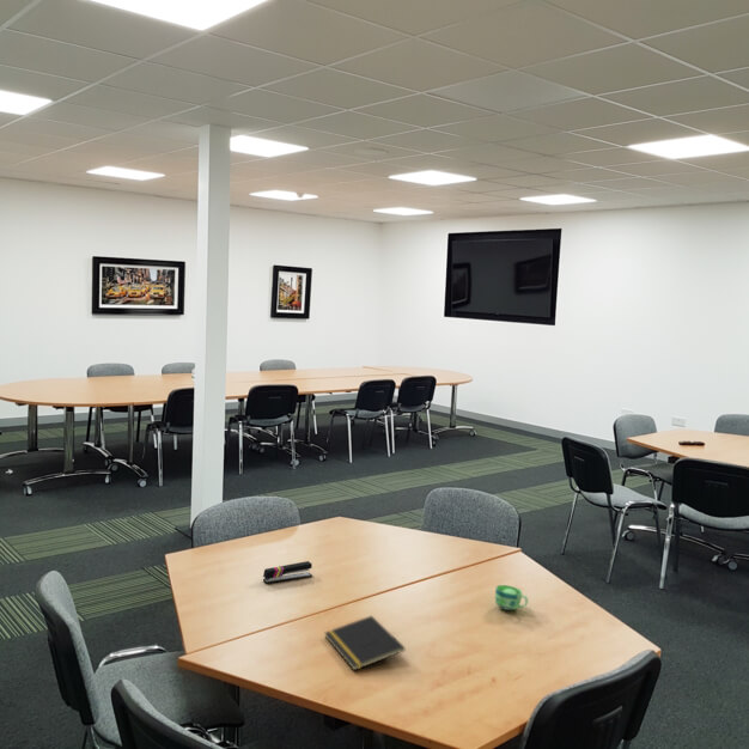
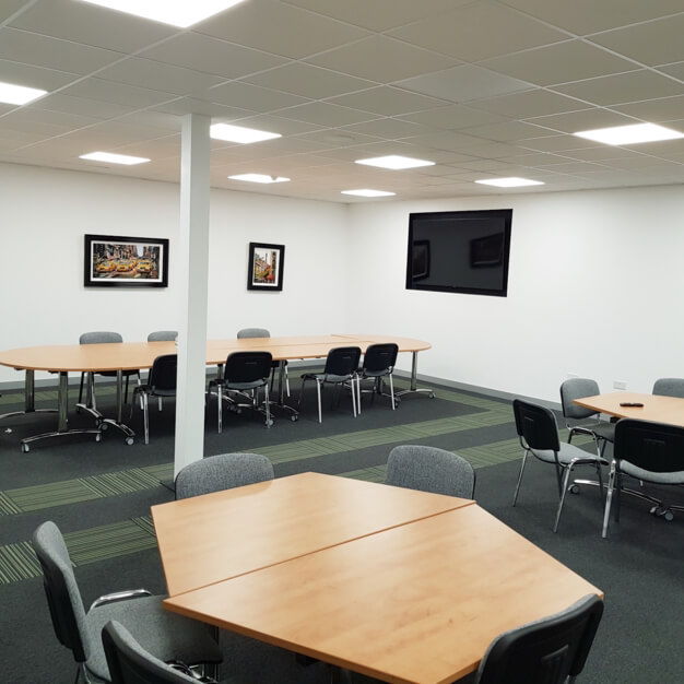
- cup [494,584,529,611]
- stapler [262,560,313,584]
- notepad [324,615,406,671]
